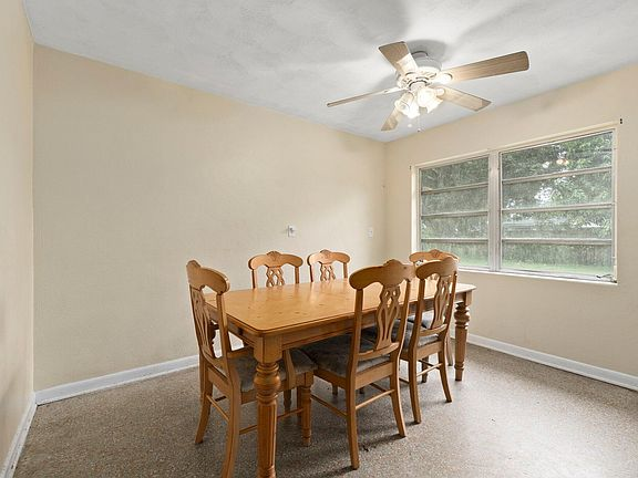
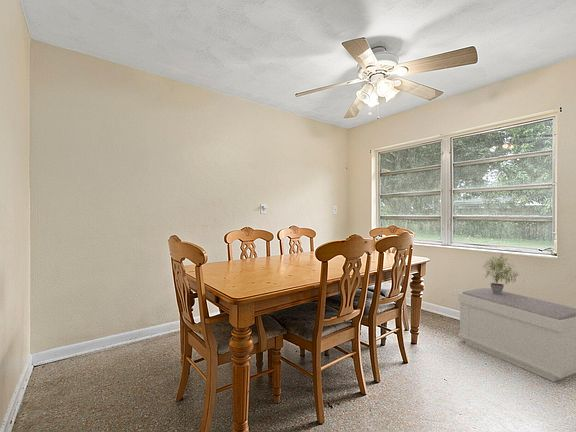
+ bench [457,287,576,383]
+ potted plant [481,252,521,295]
